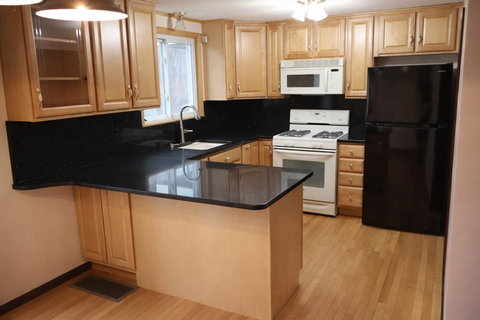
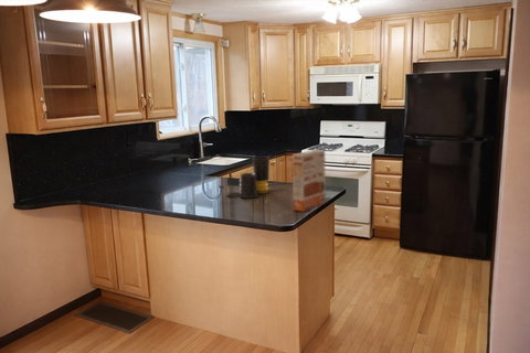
+ water filter [225,156,271,200]
+ cereal box [292,149,326,213]
